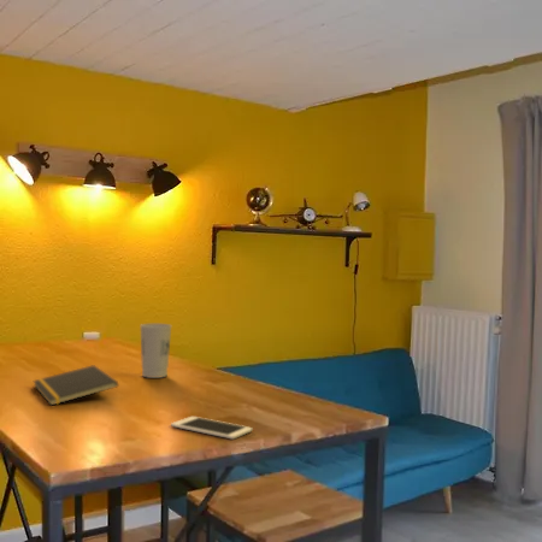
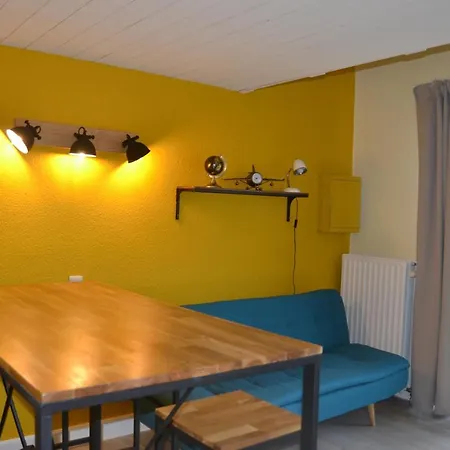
- cell phone [170,416,253,440]
- notepad [33,364,119,407]
- cup [140,323,172,379]
